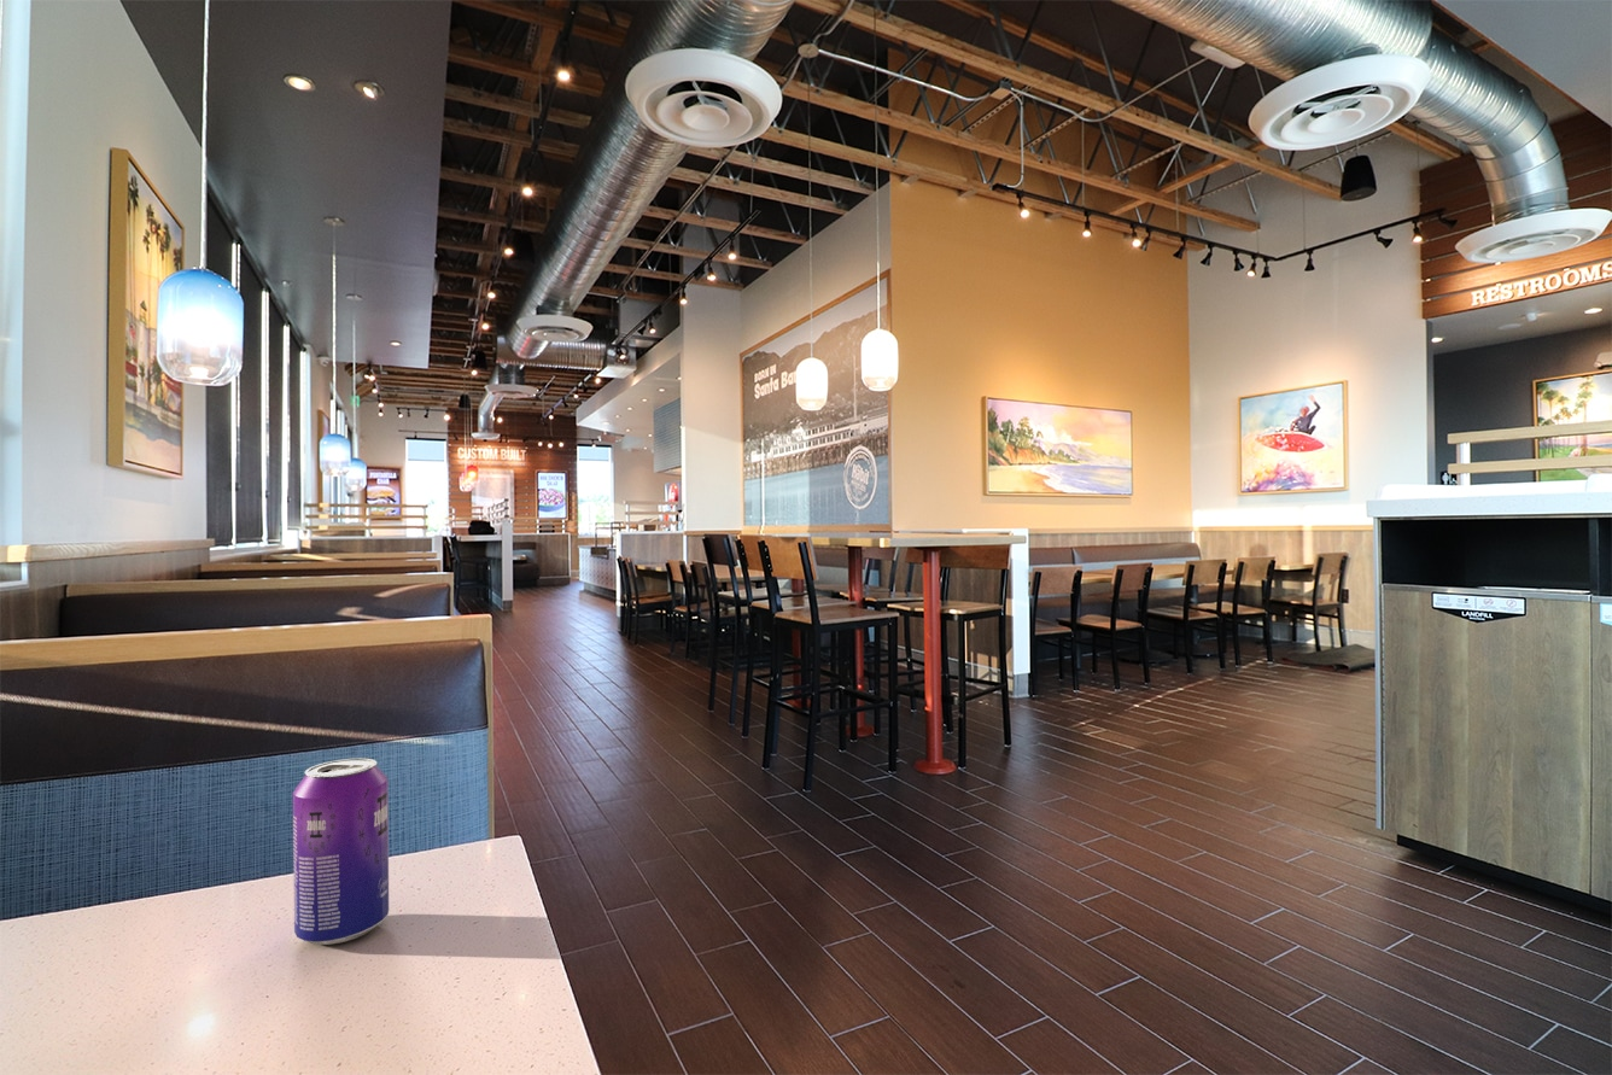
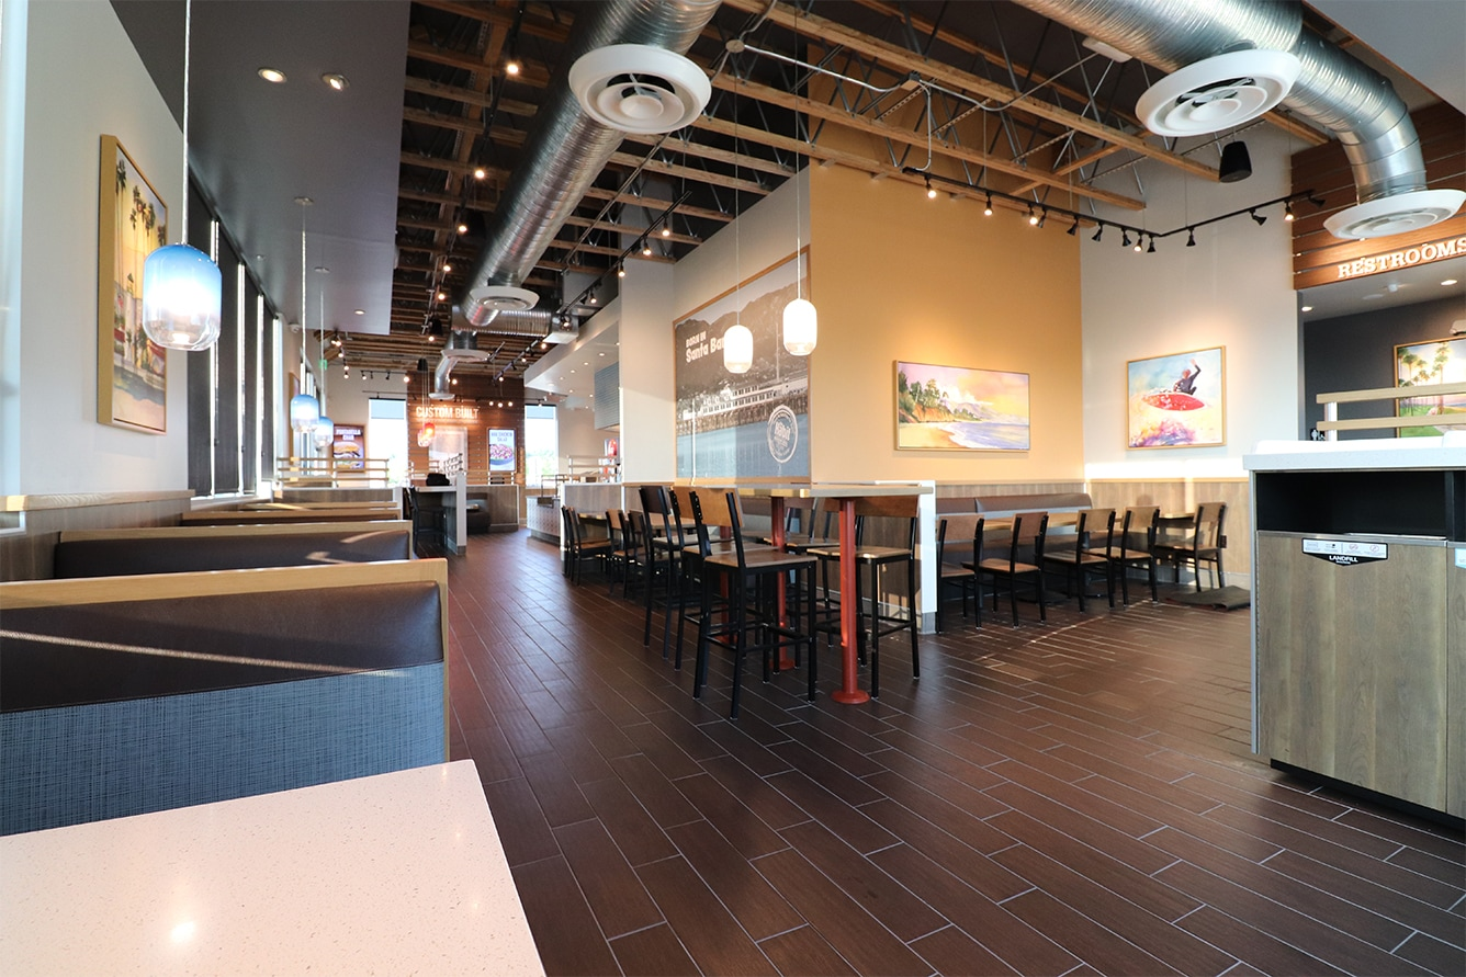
- beverage can [292,758,390,946]
